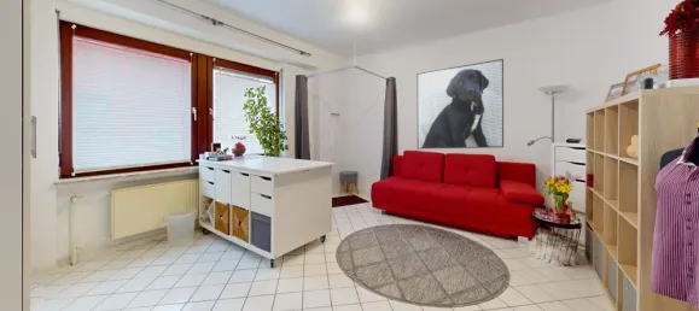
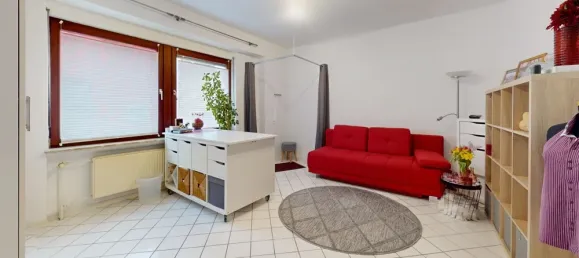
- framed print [417,58,505,149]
